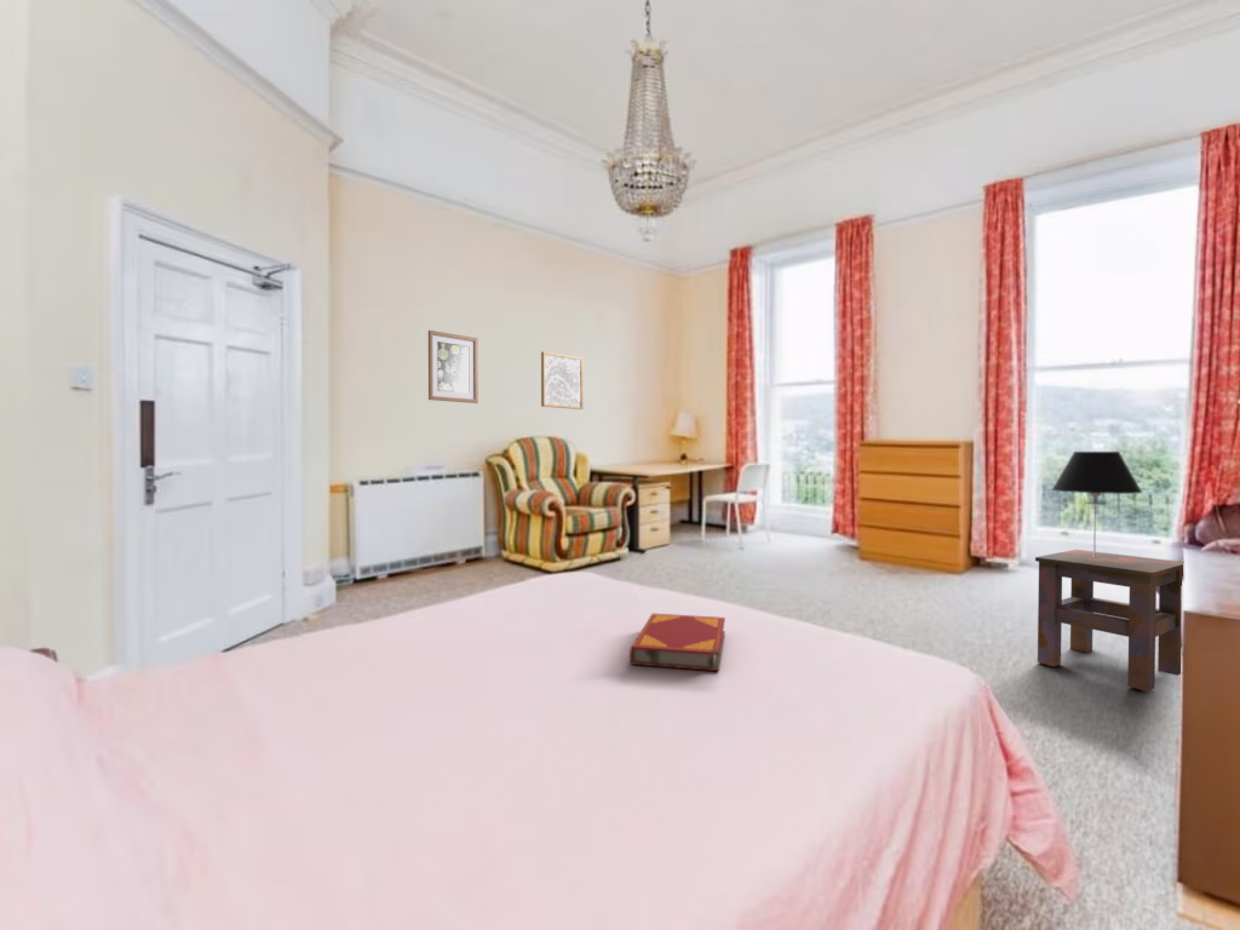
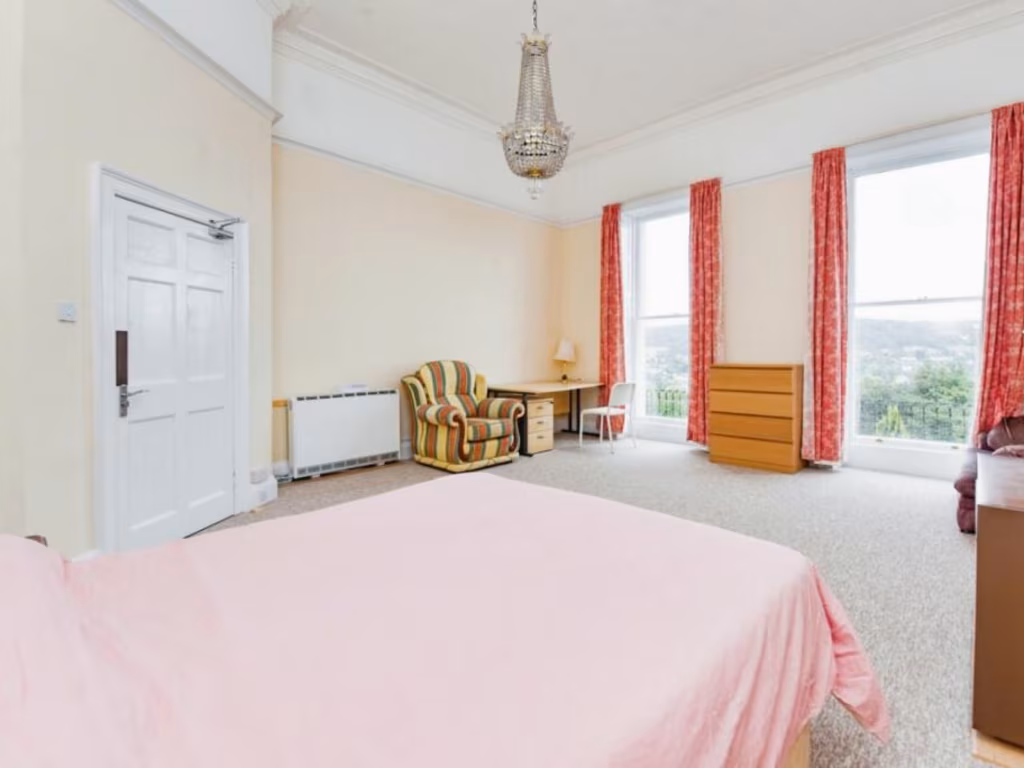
- wall art [540,351,584,411]
- table lamp [1050,450,1144,557]
- wall art [427,329,480,404]
- side table [1034,549,1186,693]
- hardback book [628,613,727,672]
